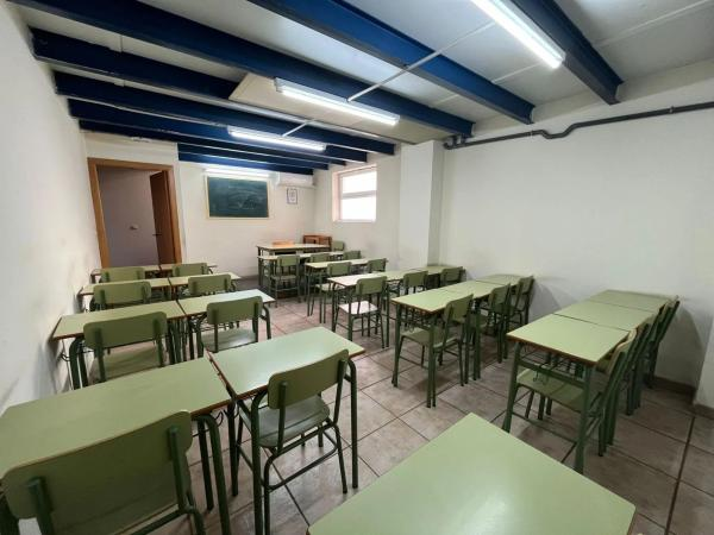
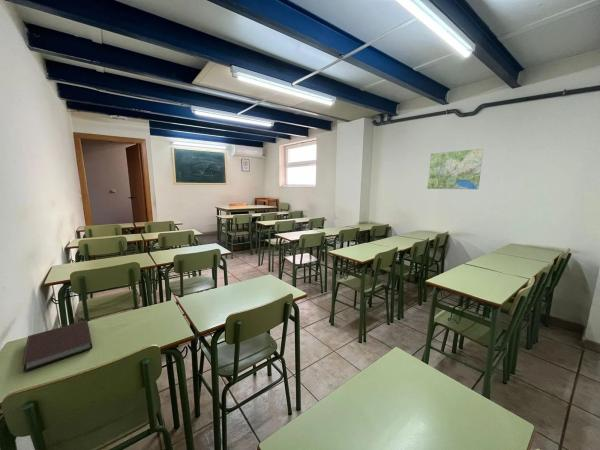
+ road map [426,148,484,190]
+ notebook [21,319,93,373]
